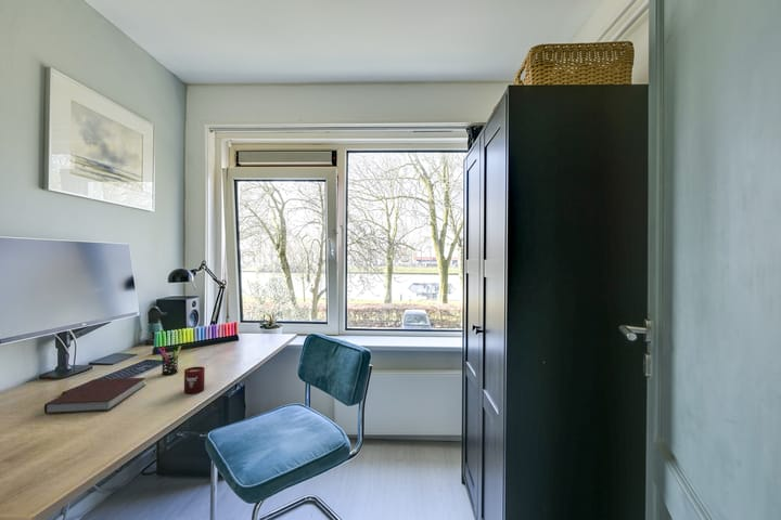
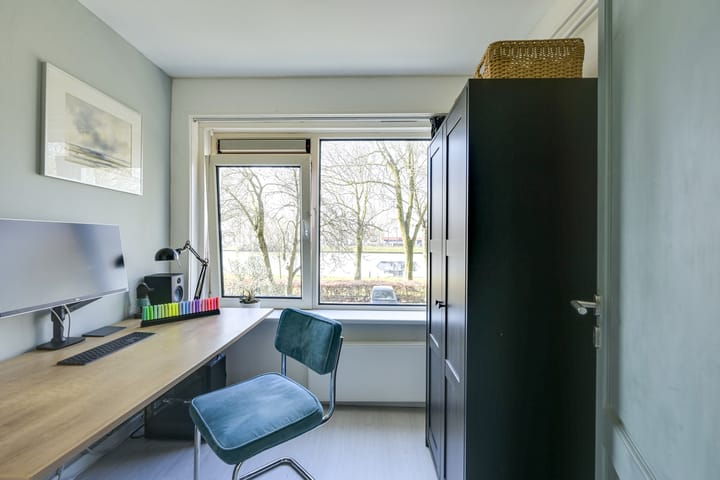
- pen holder [157,344,182,376]
- cup [183,365,206,394]
- notebook [43,377,146,415]
